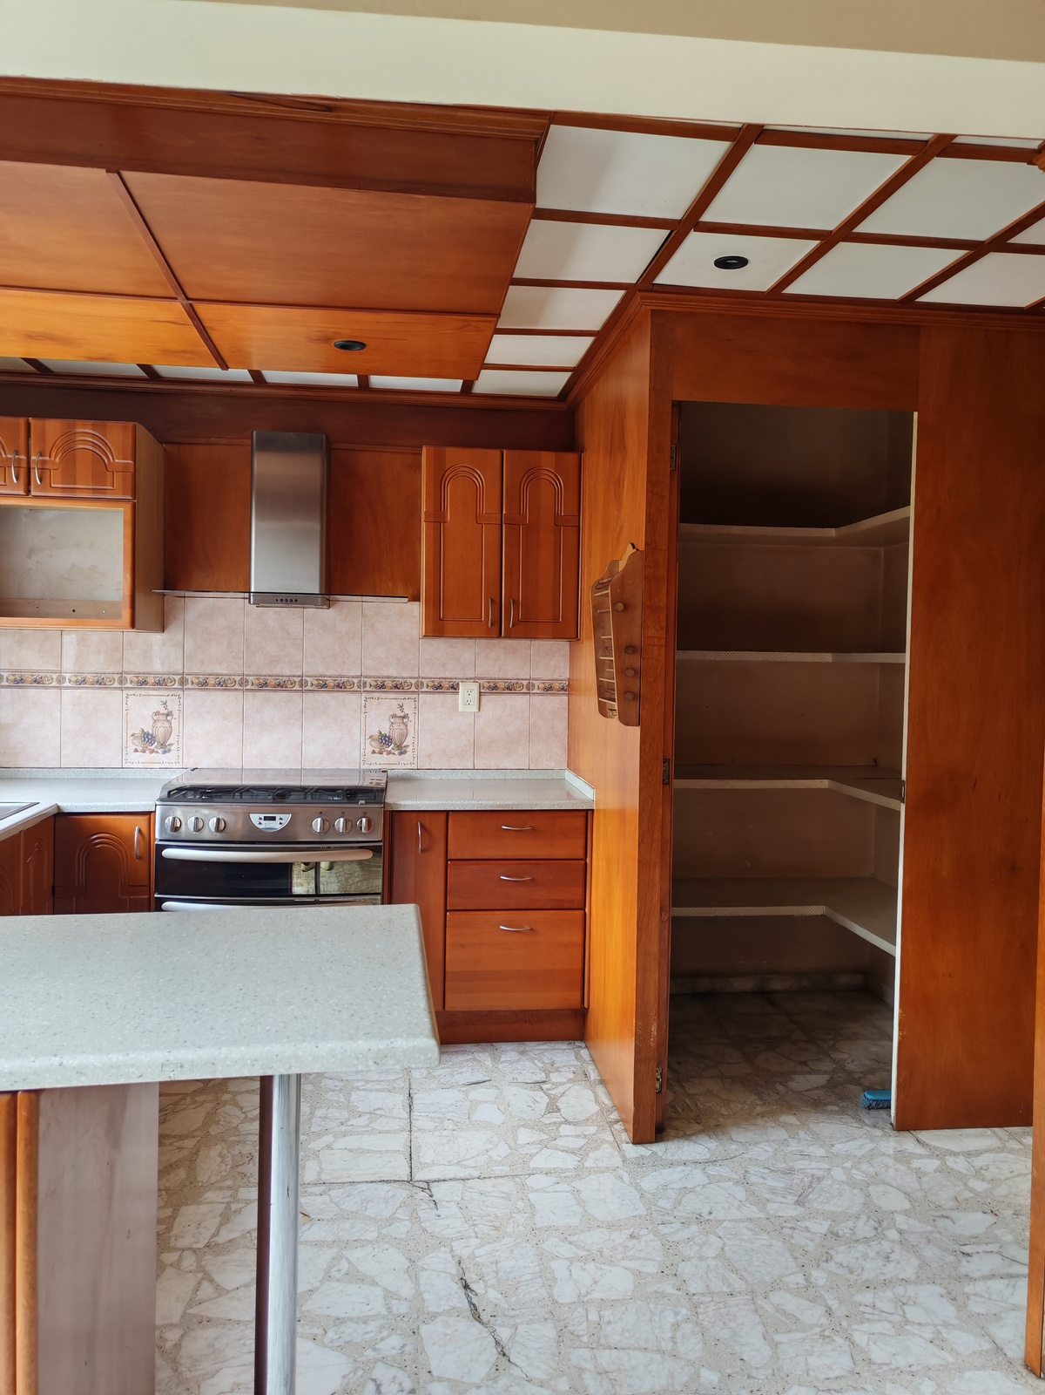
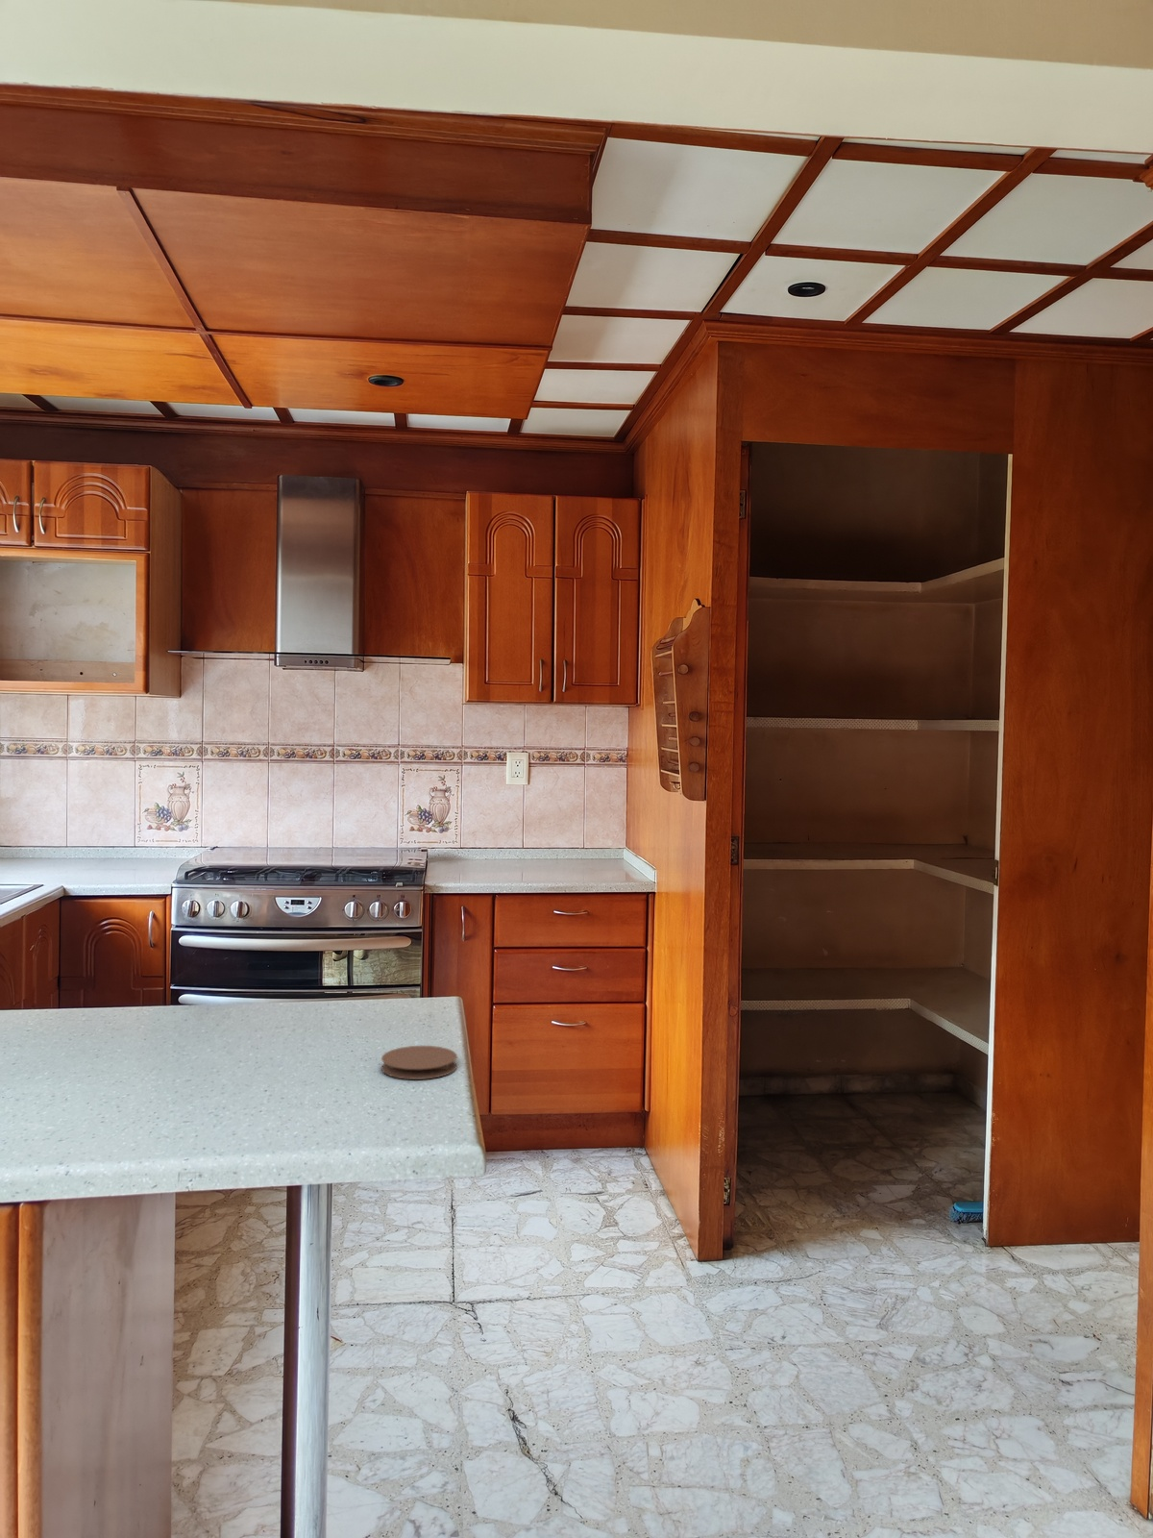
+ coaster [380,1045,458,1080]
